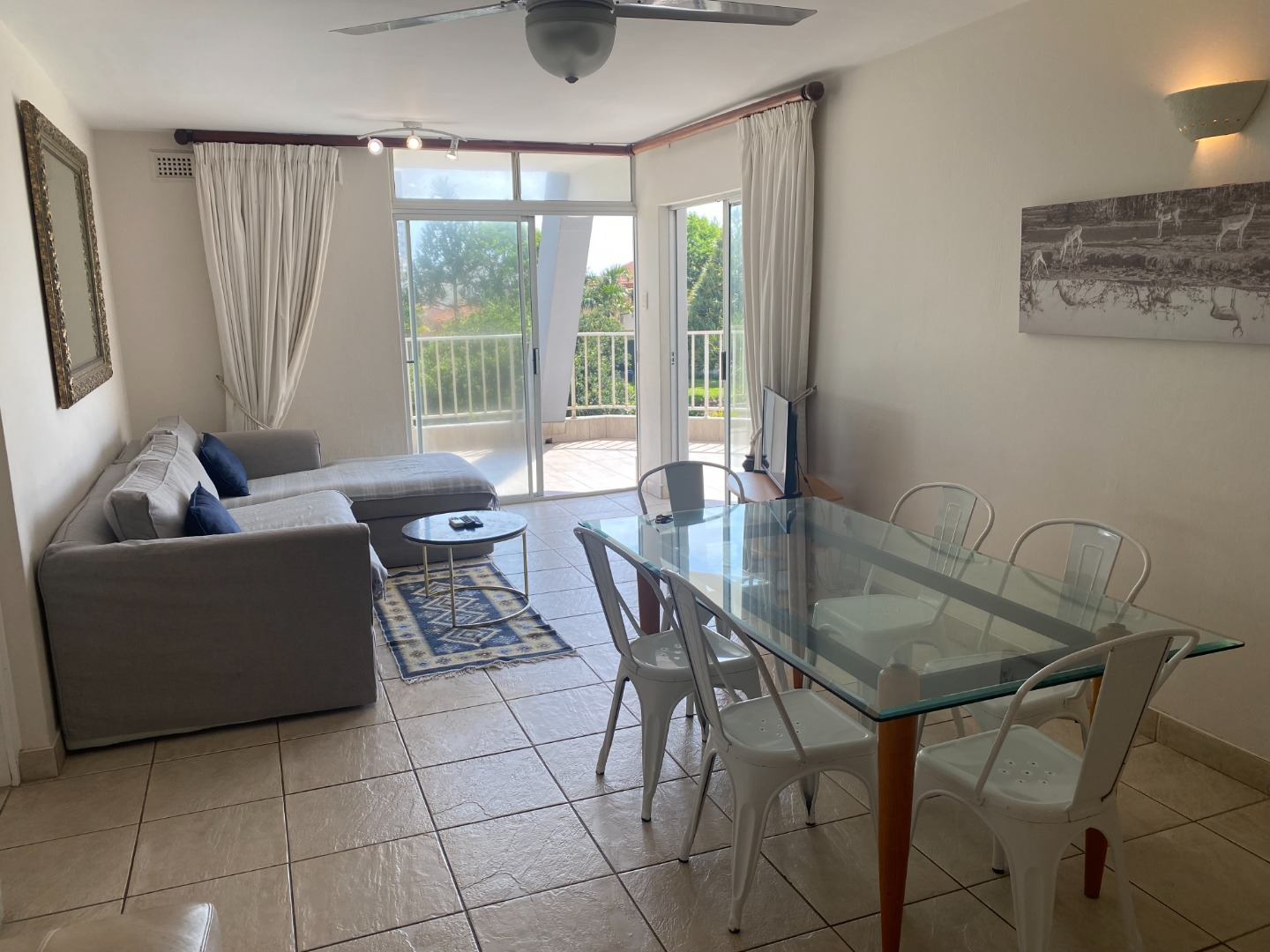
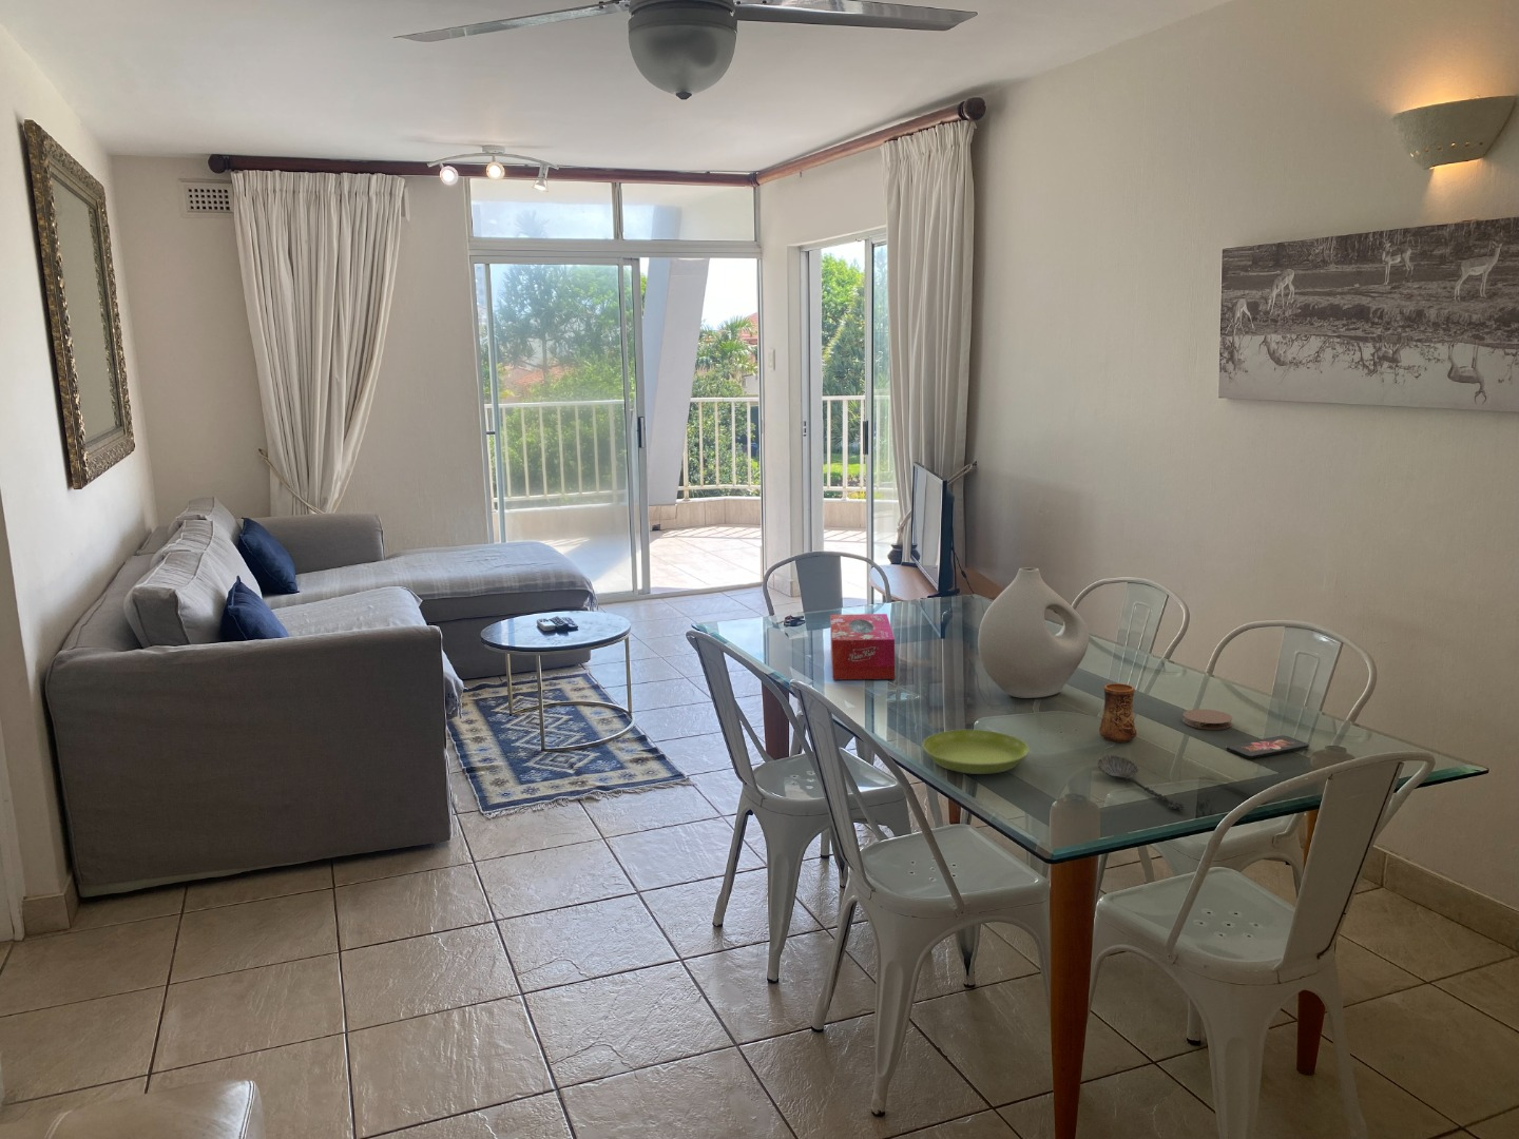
+ saucer [921,729,1031,775]
+ smartphone [1225,735,1310,760]
+ vase [977,566,1090,699]
+ coaster [1182,707,1233,731]
+ tissue box [829,613,896,681]
+ spoon [1097,754,1184,811]
+ cup [1098,682,1137,743]
